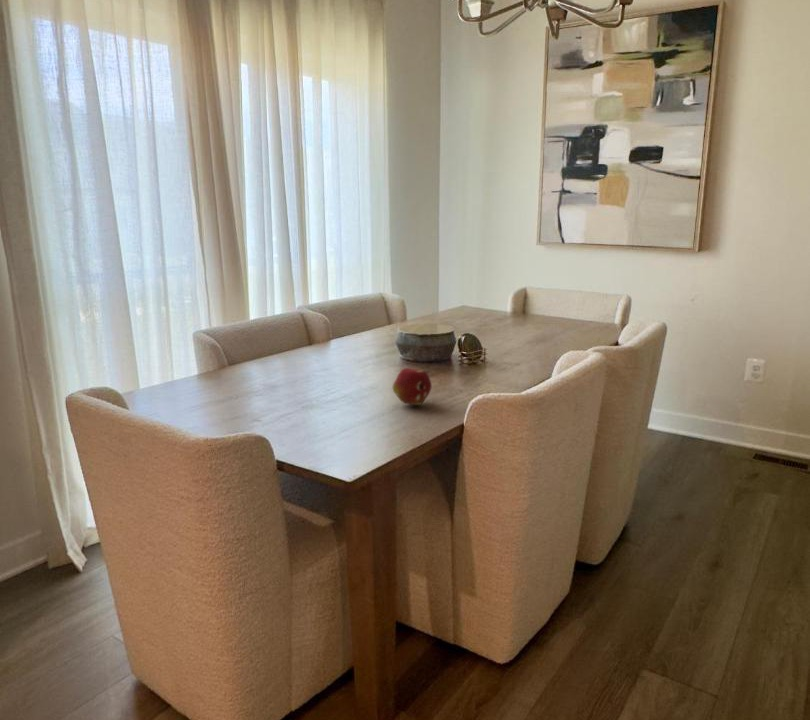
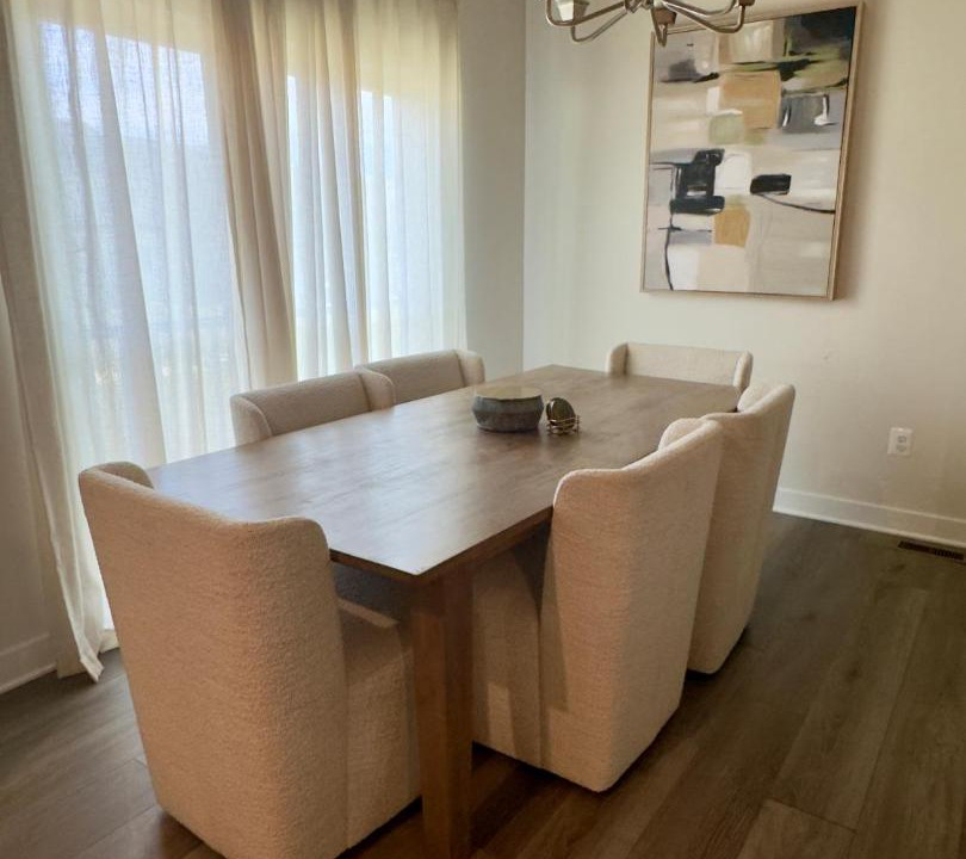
- fruit [391,367,433,406]
